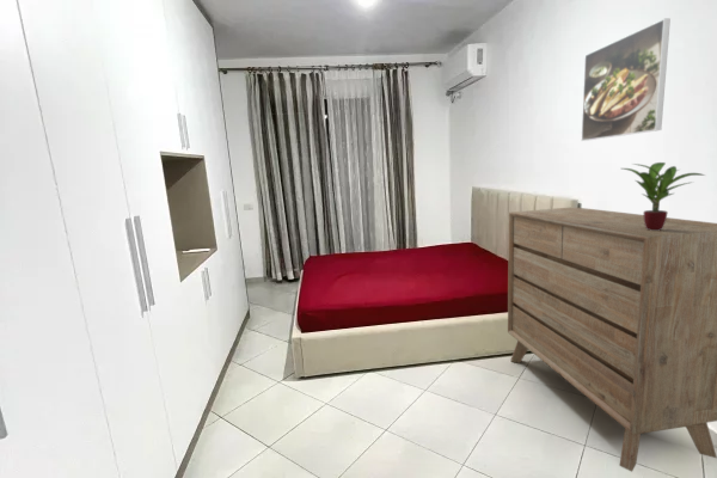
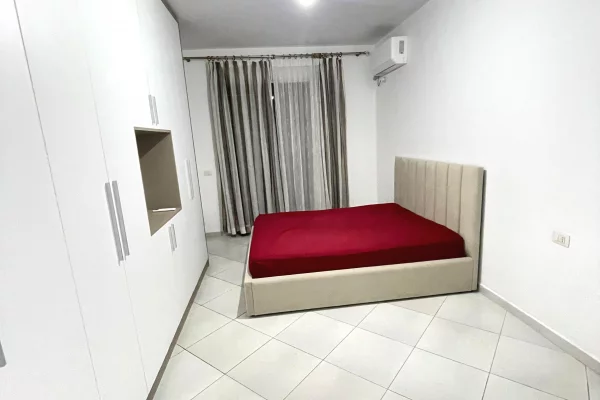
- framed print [581,17,672,142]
- potted plant [621,161,706,231]
- dresser [507,207,717,473]
